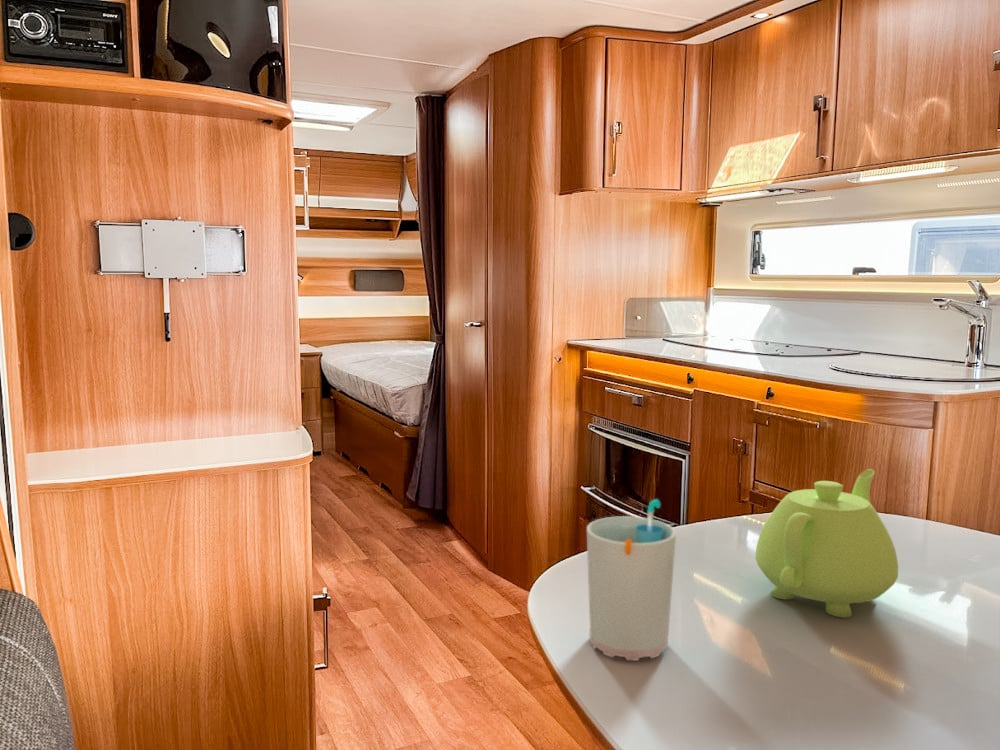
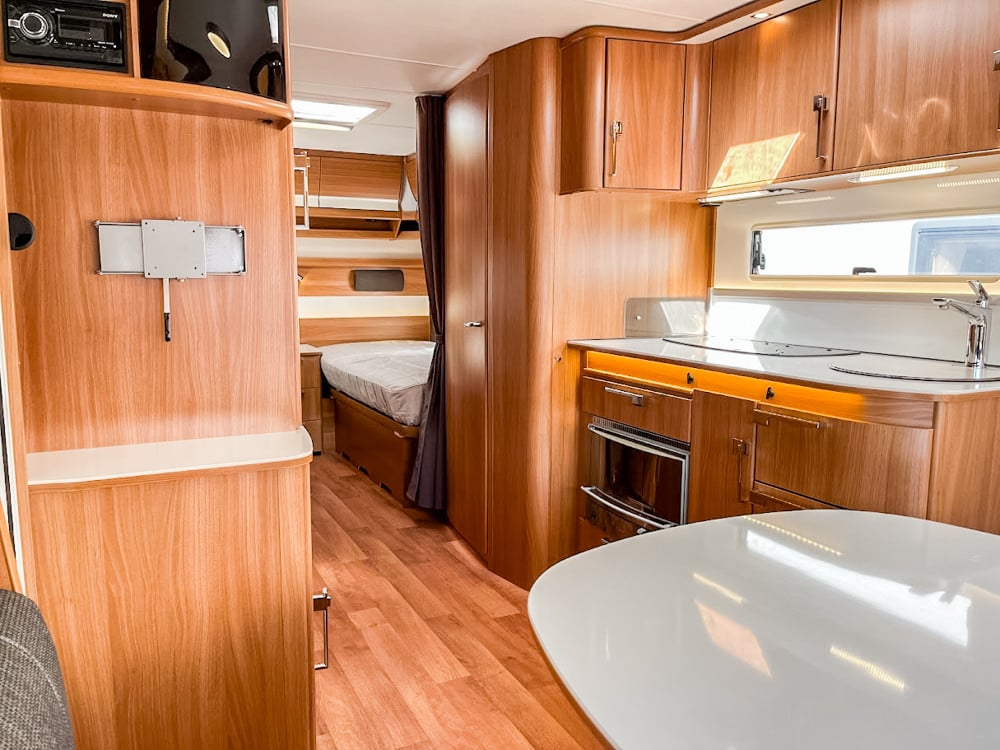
- teapot [754,468,899,618]
- cup [586,498,677,662]
